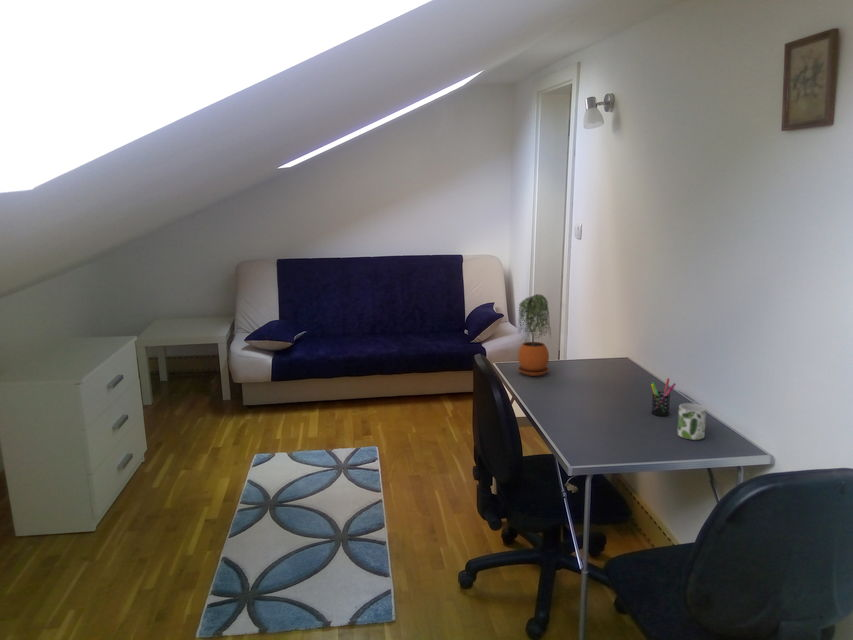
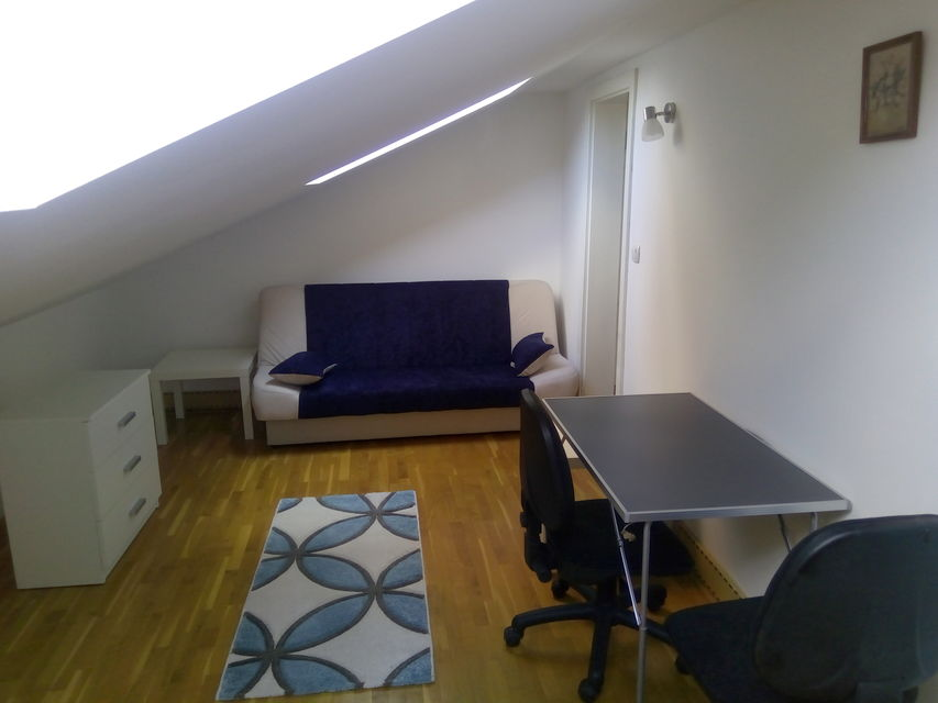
- pen holder [650,377,677,417]
- mug [677,402,707,441]
- potted plant [516,293,552,377]
